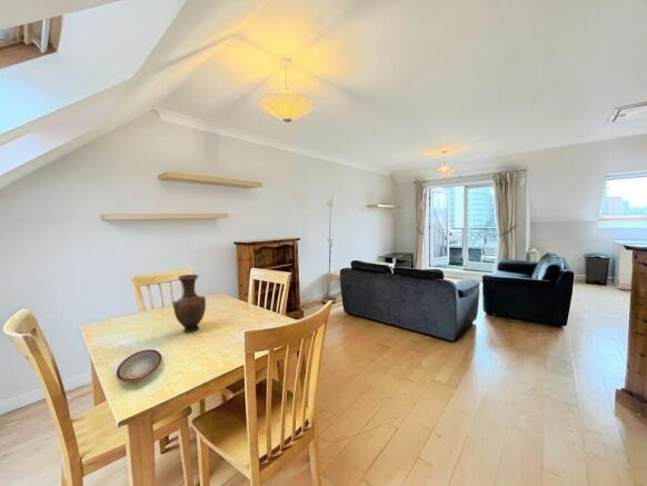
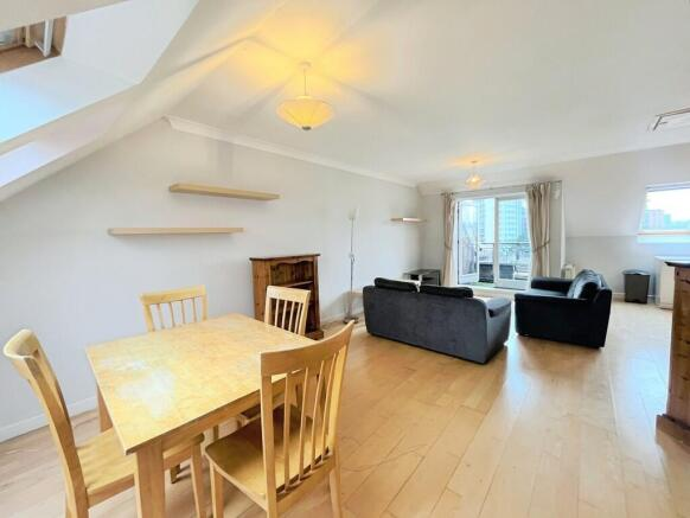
- plate [116,348,163,384]
- vase [171,274,207,334]
